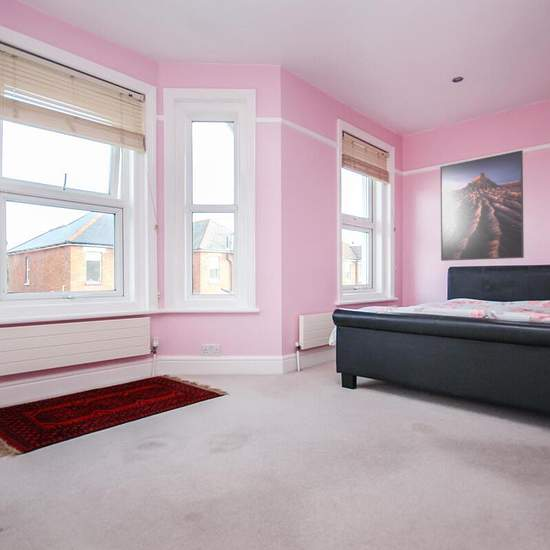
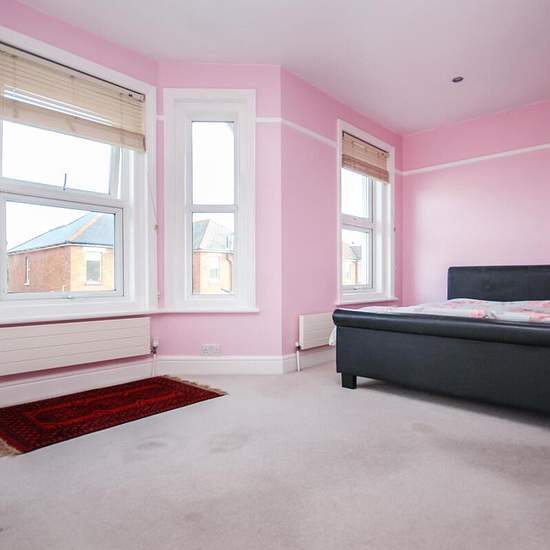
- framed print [439,149,525,262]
